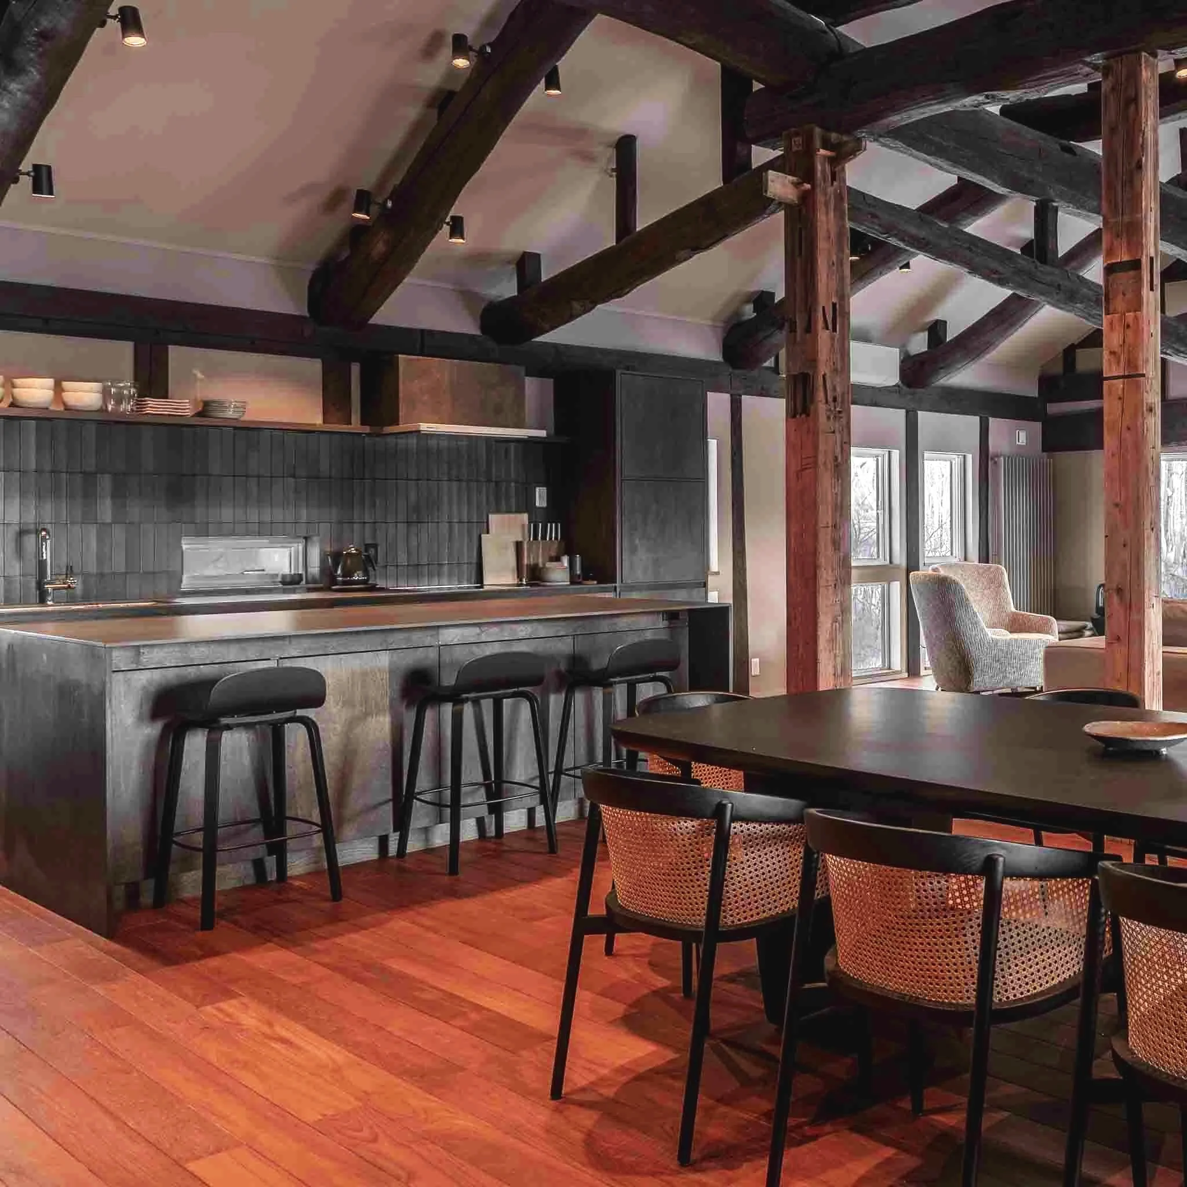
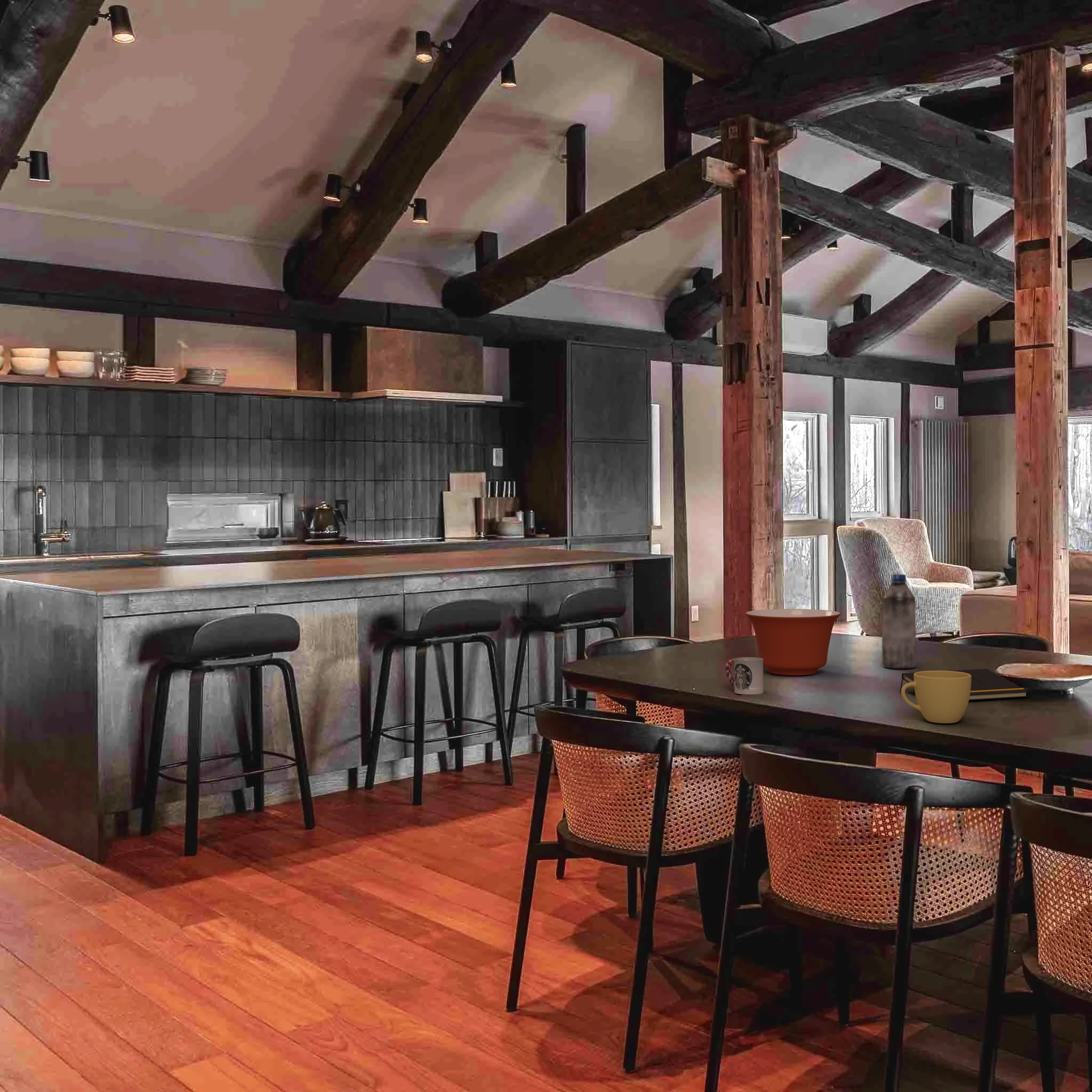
+ cup [725,657,764,695]
+ notepad [899,668,1029,701]
+ water bottle [881,574,917,669]
+ mixing bowl [745,608,841,676]
+ cup [901,670,971,724]
